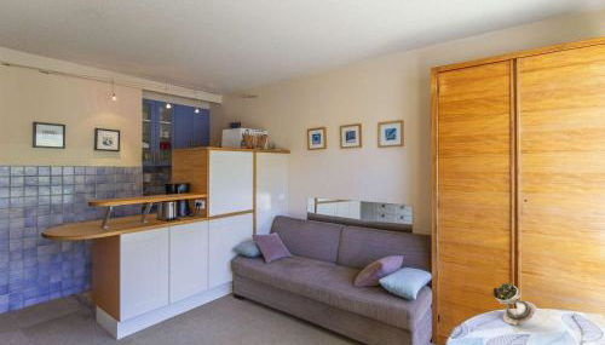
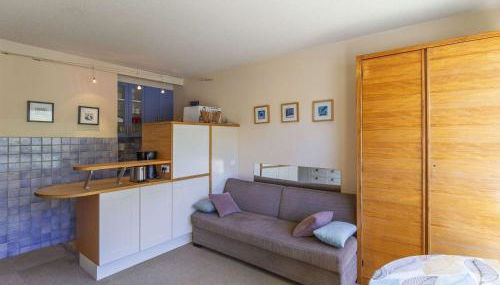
- succulent plant [490,282,538,326]
